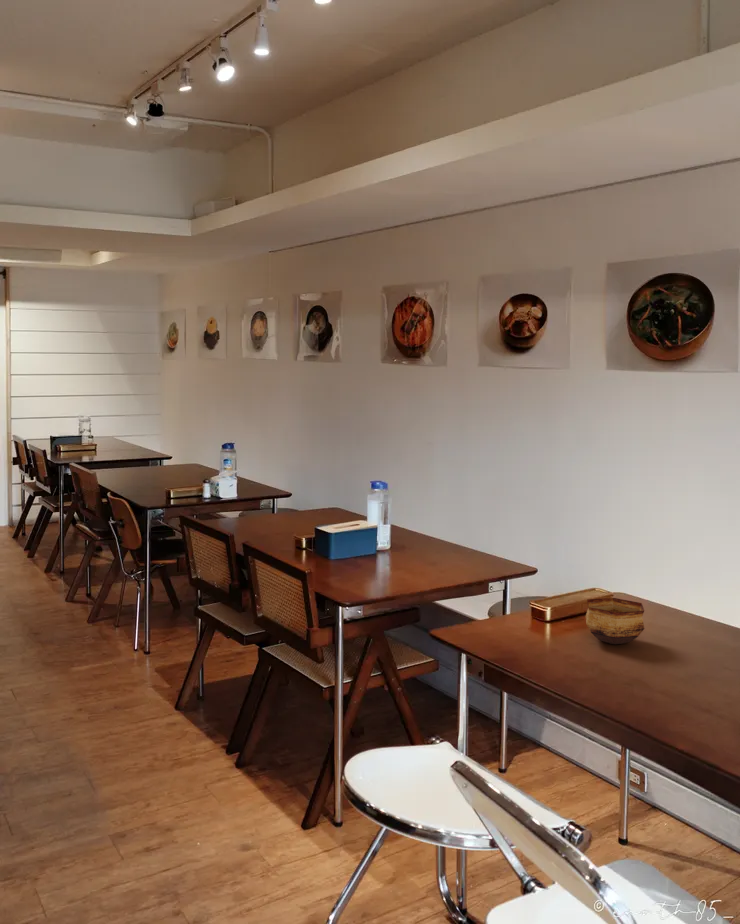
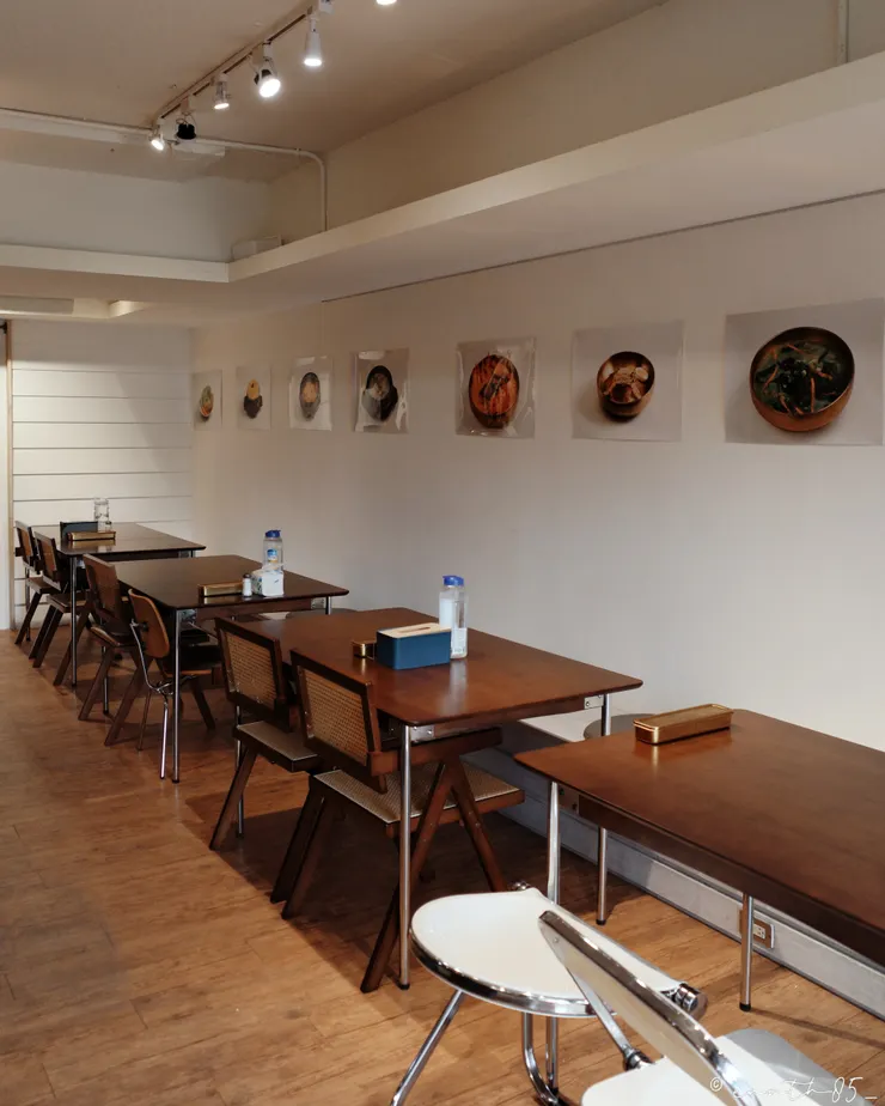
- bowl [585,597,645,645]
